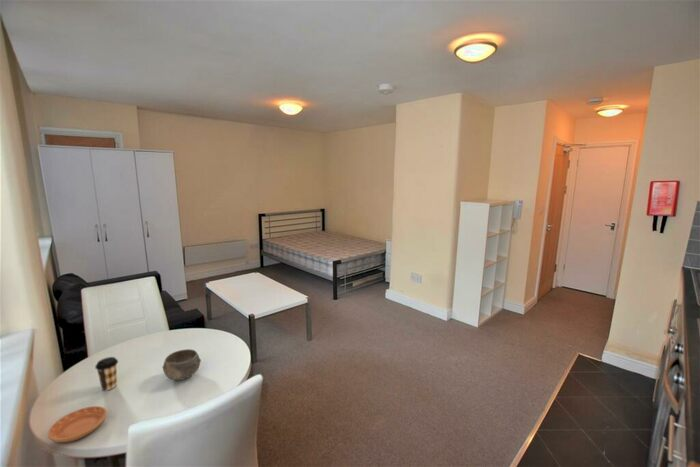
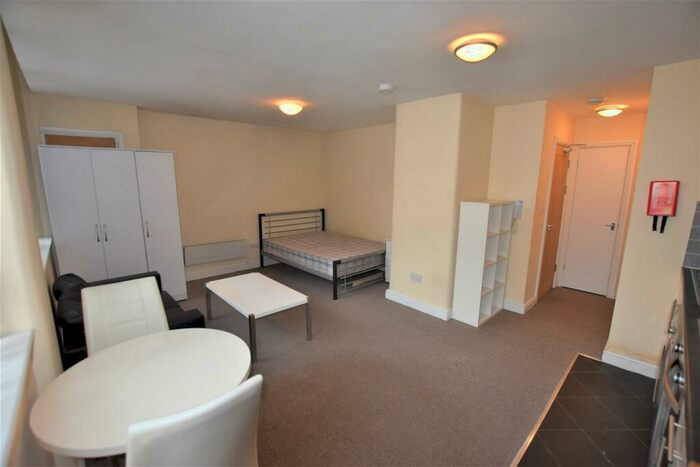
- saucer [47,405,108,443]
- coffee cup [94,356,119,392]
- bowl [161,348,202,381]
